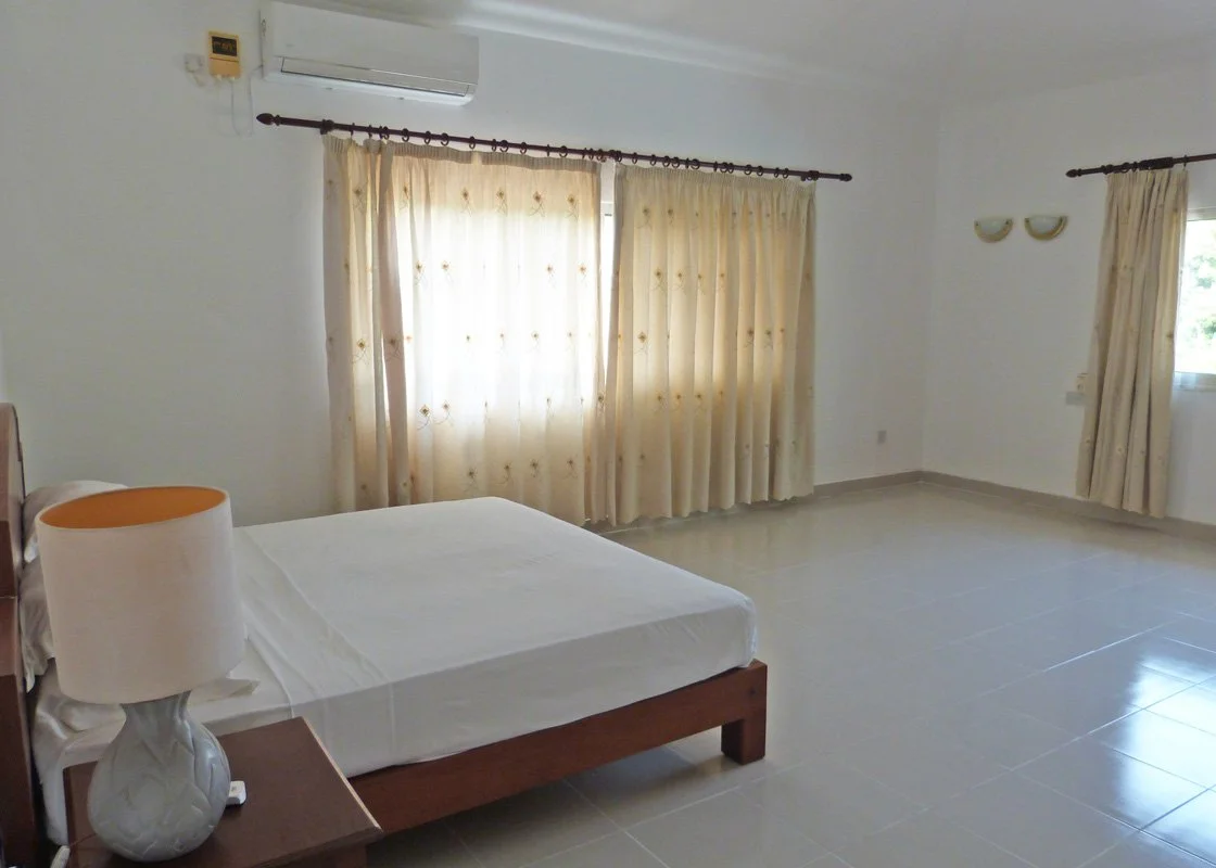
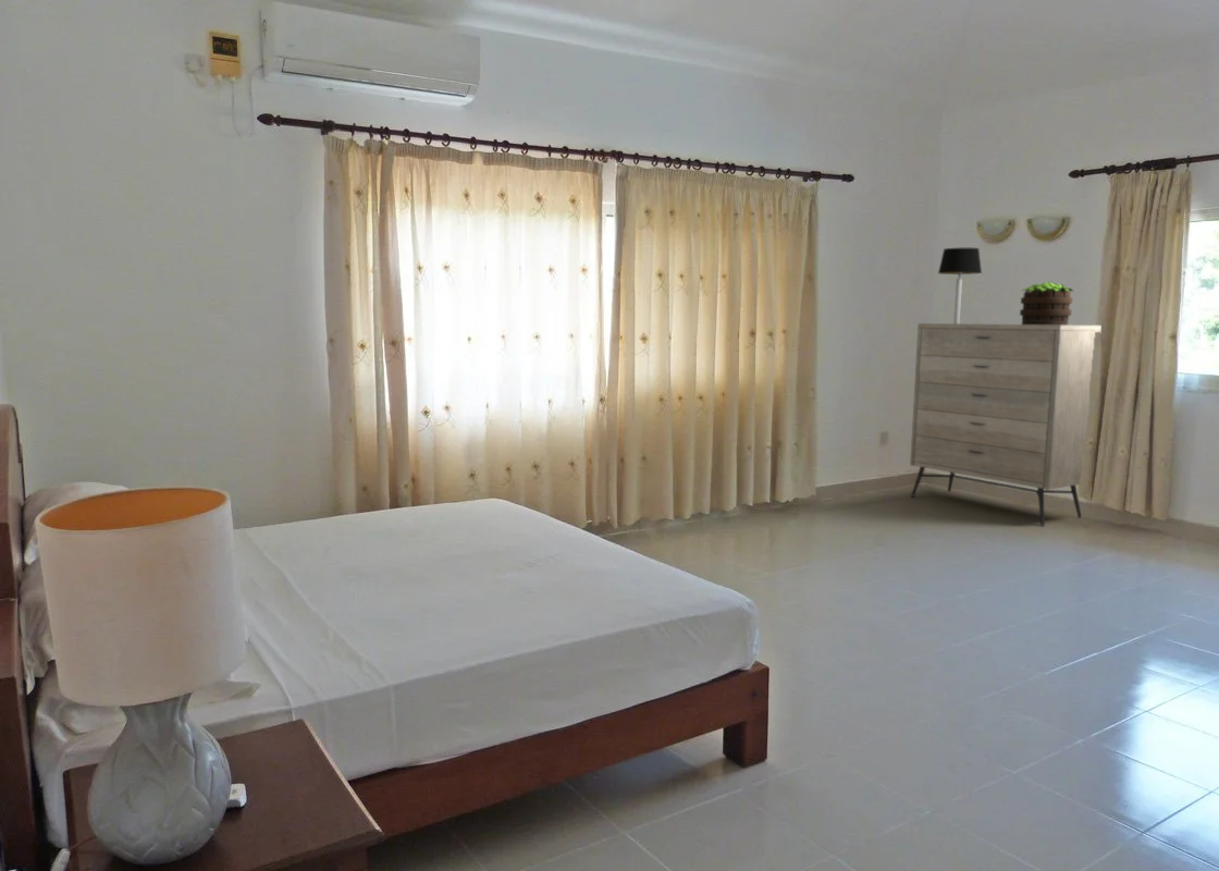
+ table lamp [937,247,983,323]
+ dresser [909,322,1103,527]
+ potted plant [1019,281,1074,326]
